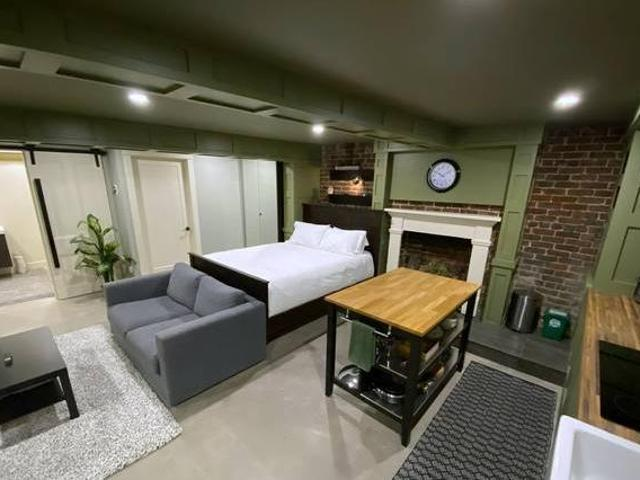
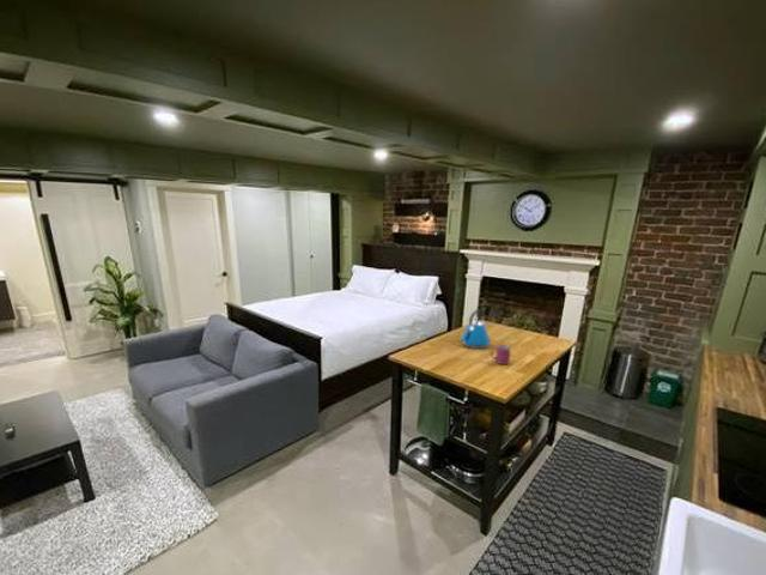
+ kettle [460,308,492,350]
+ mug [490,344,512,365]
